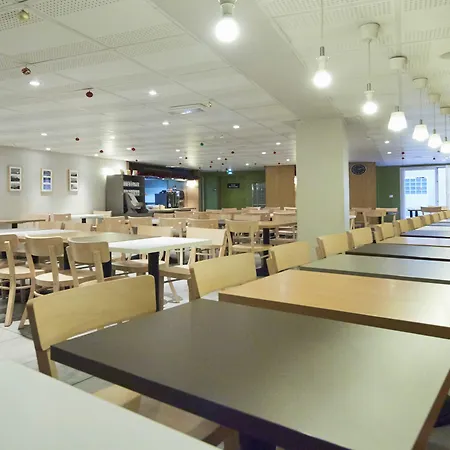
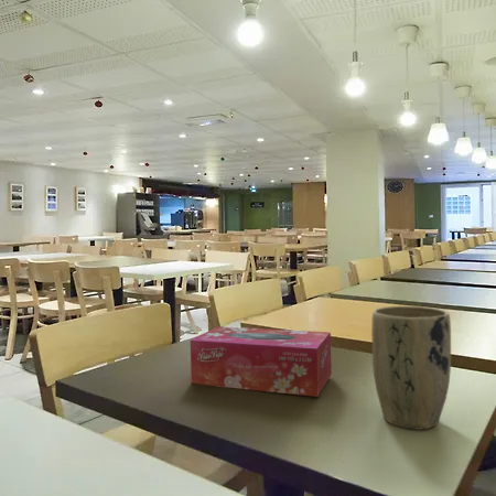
+ tissue box [190,325,333,398]
+ plant pot [370,305,452,431]
